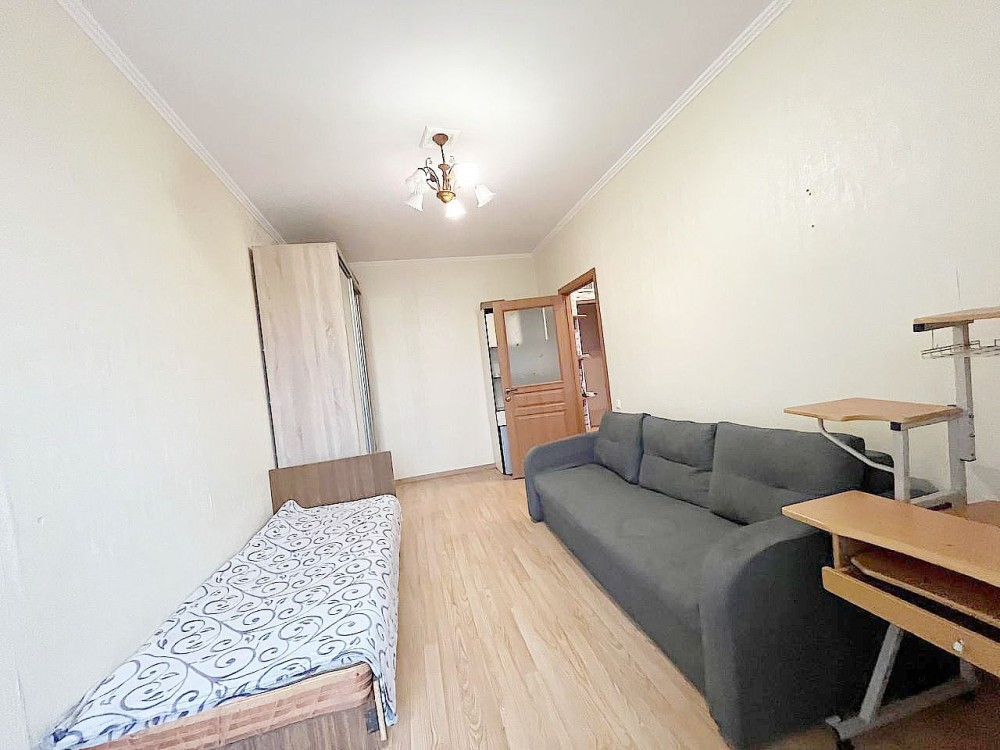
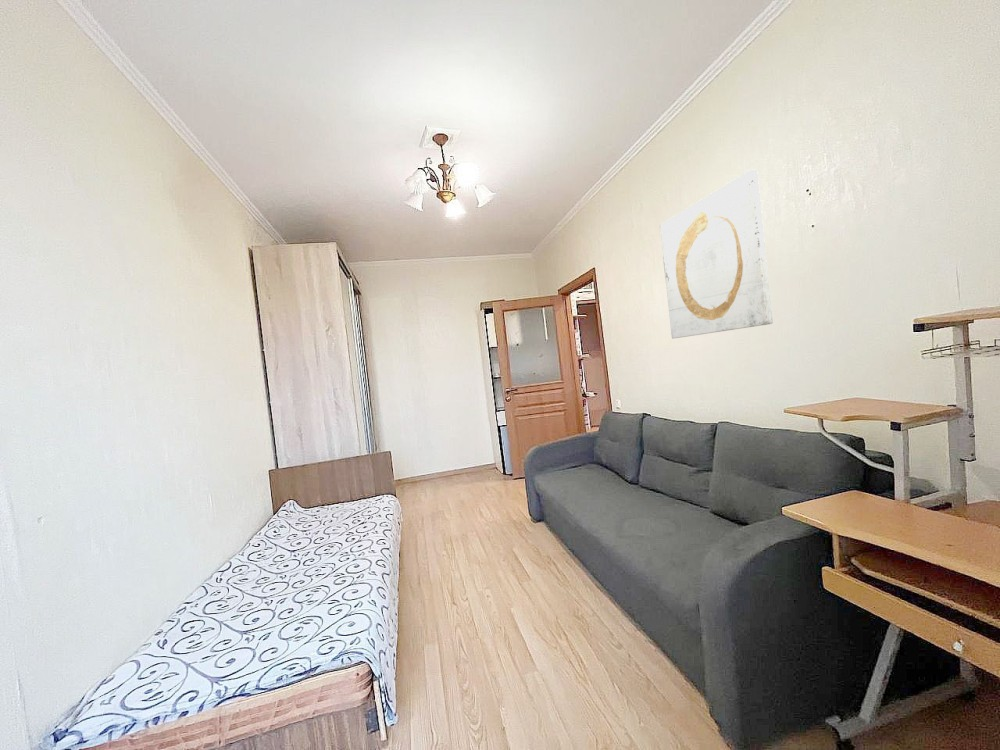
+ wall art [659,169,774,340]
